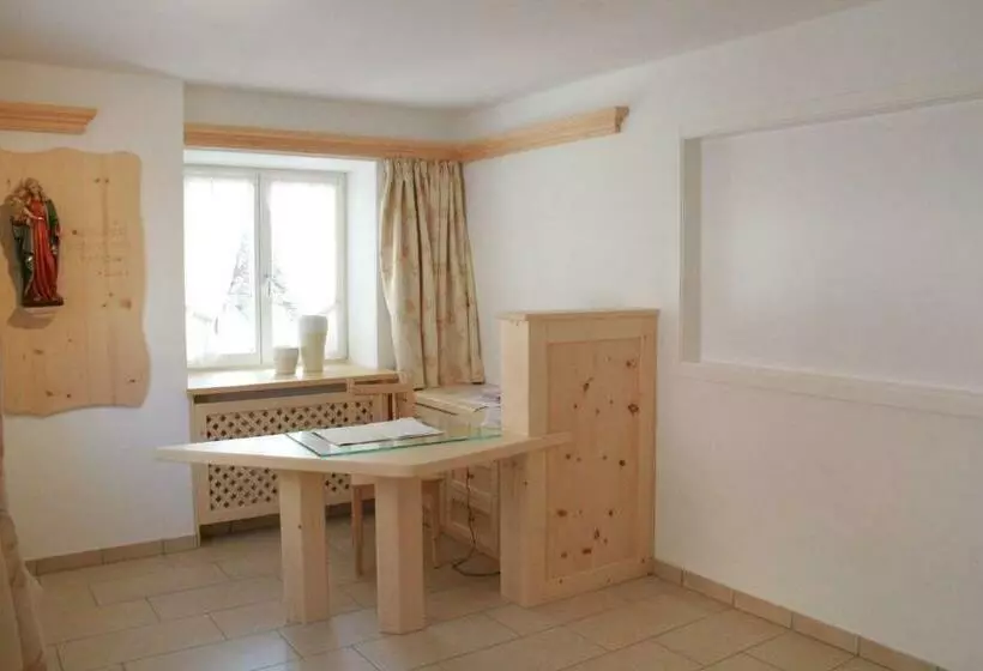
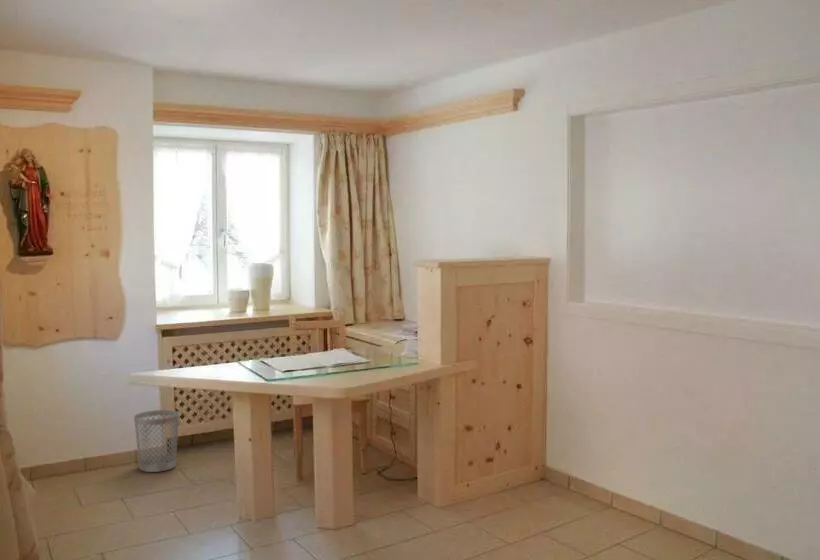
+ wastebasket [133,409,180,473]
